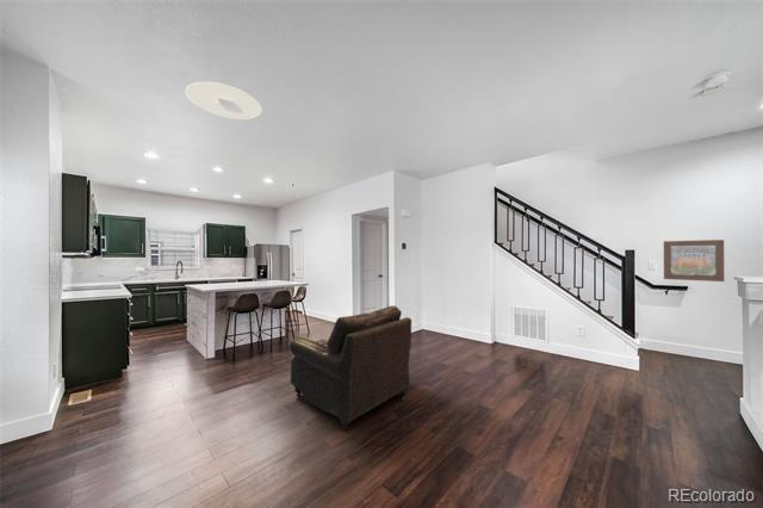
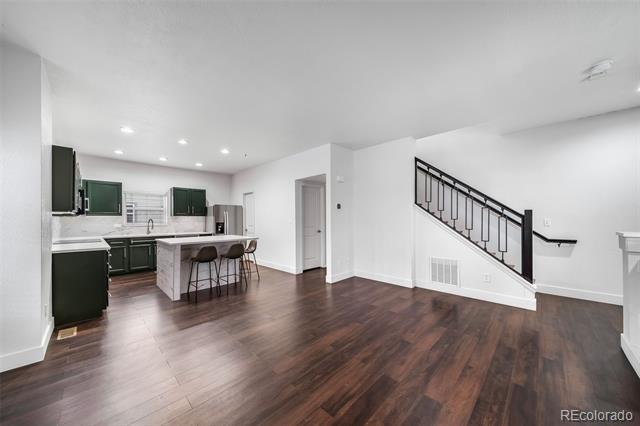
- wall art [663,238,725,283]
- leather [289,304,412,433]
- ceiling light [184,80,263,120]
